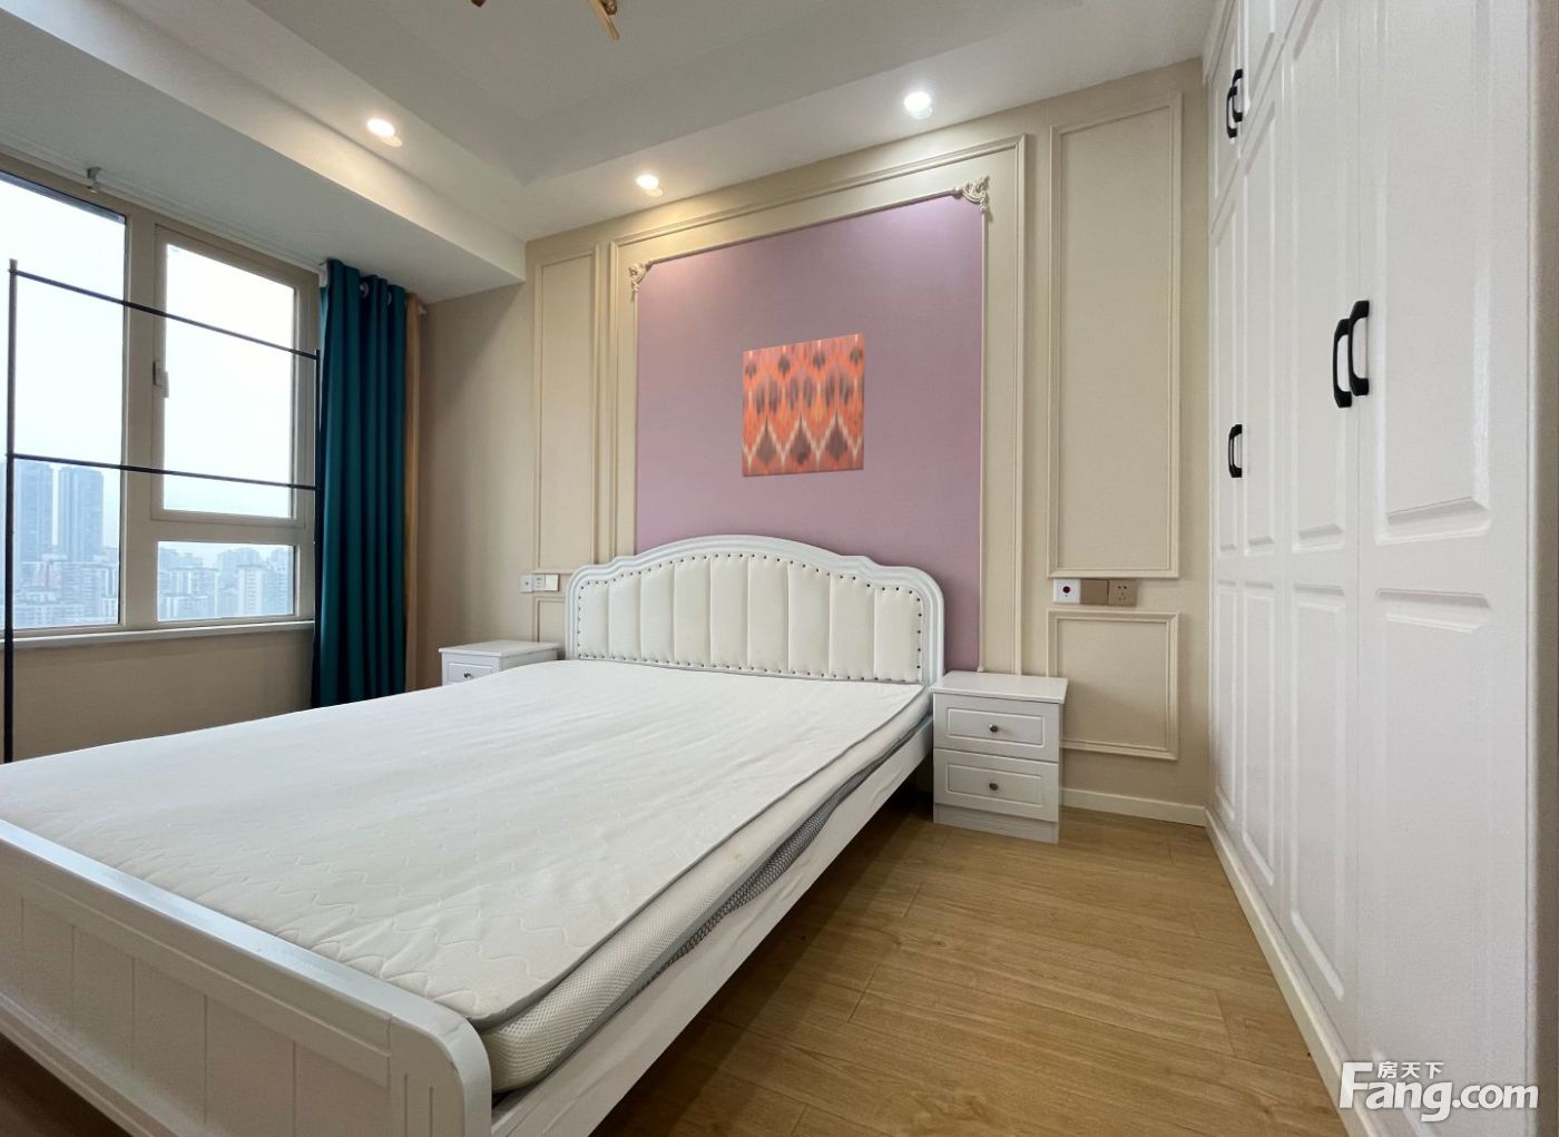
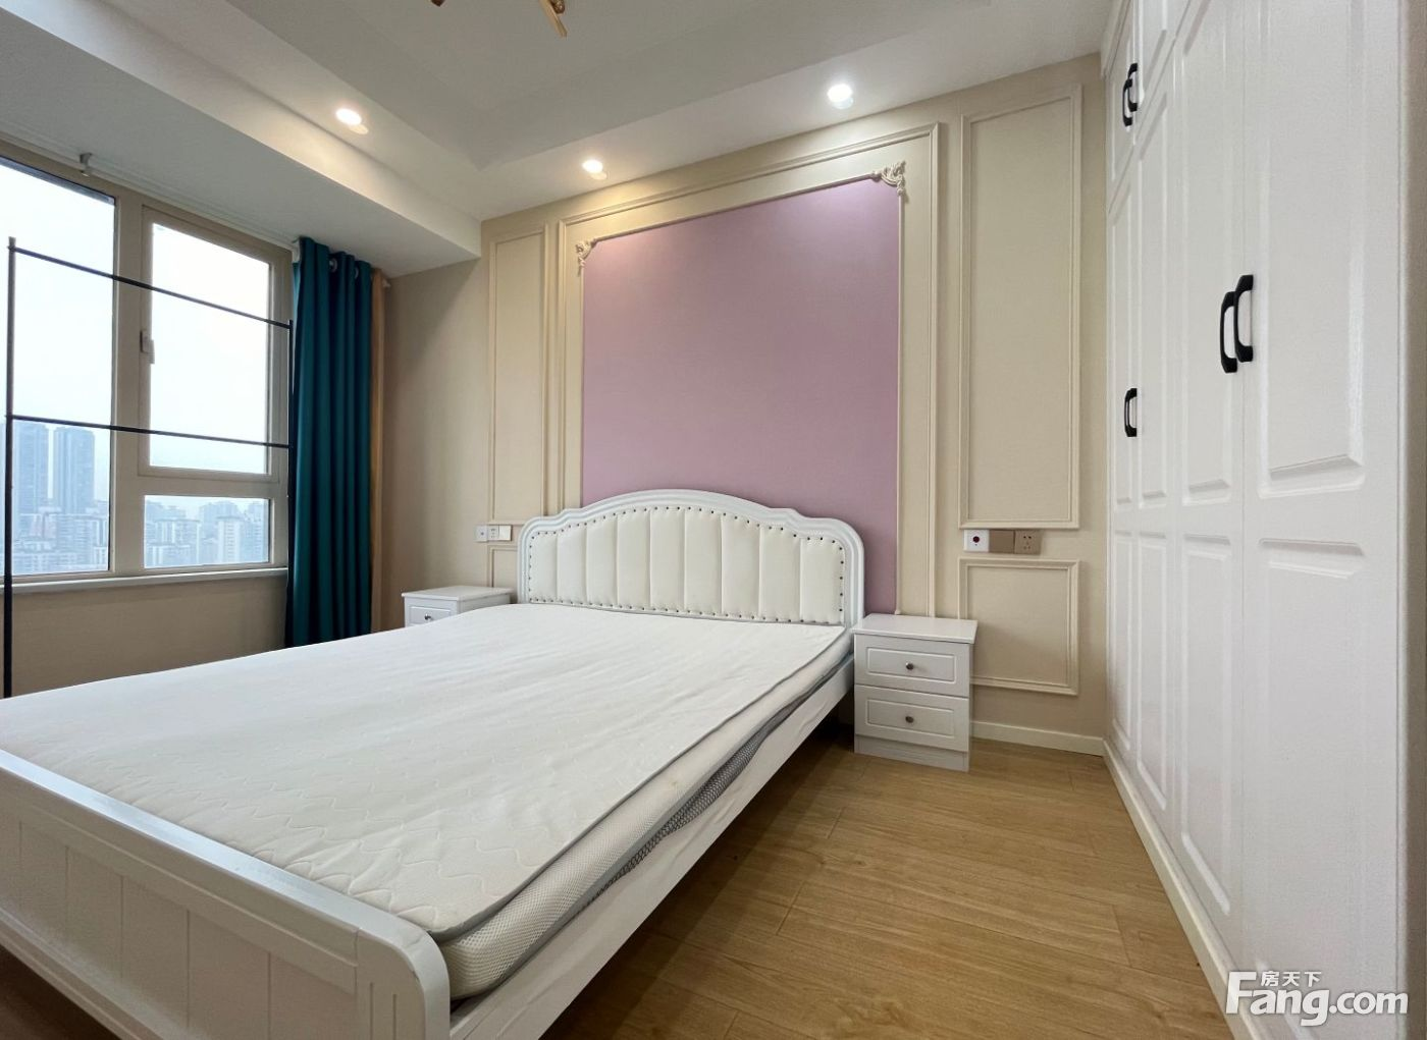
- wall art [741,333,867,478]
